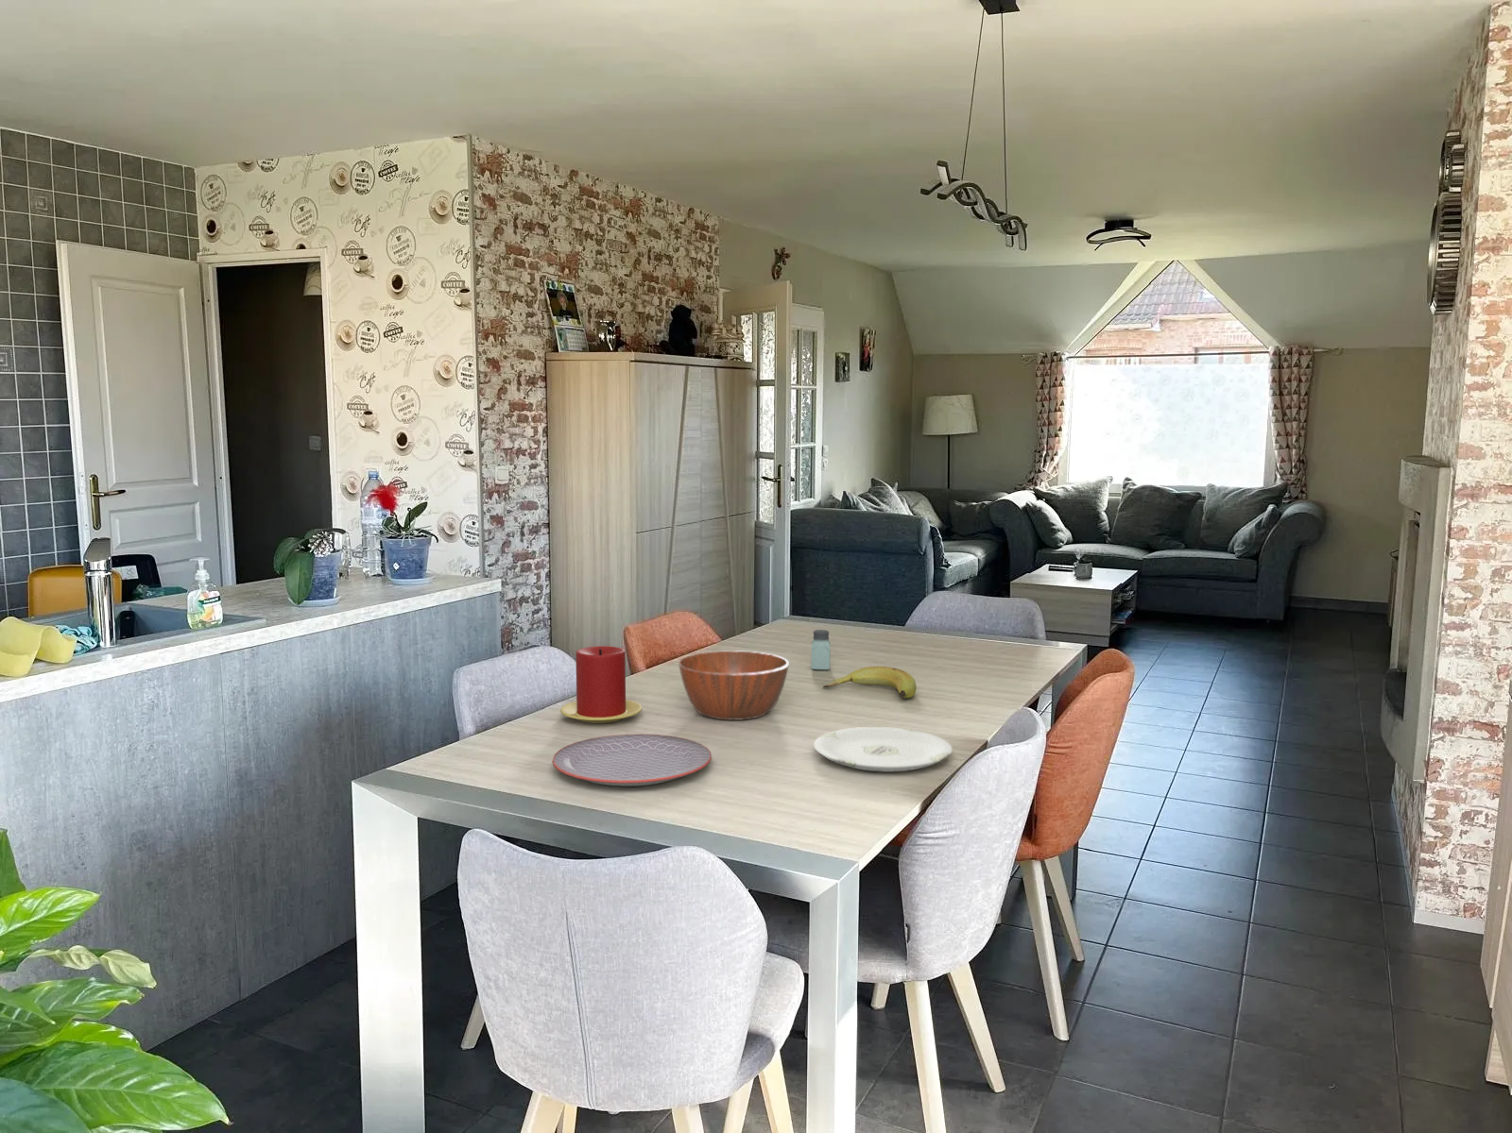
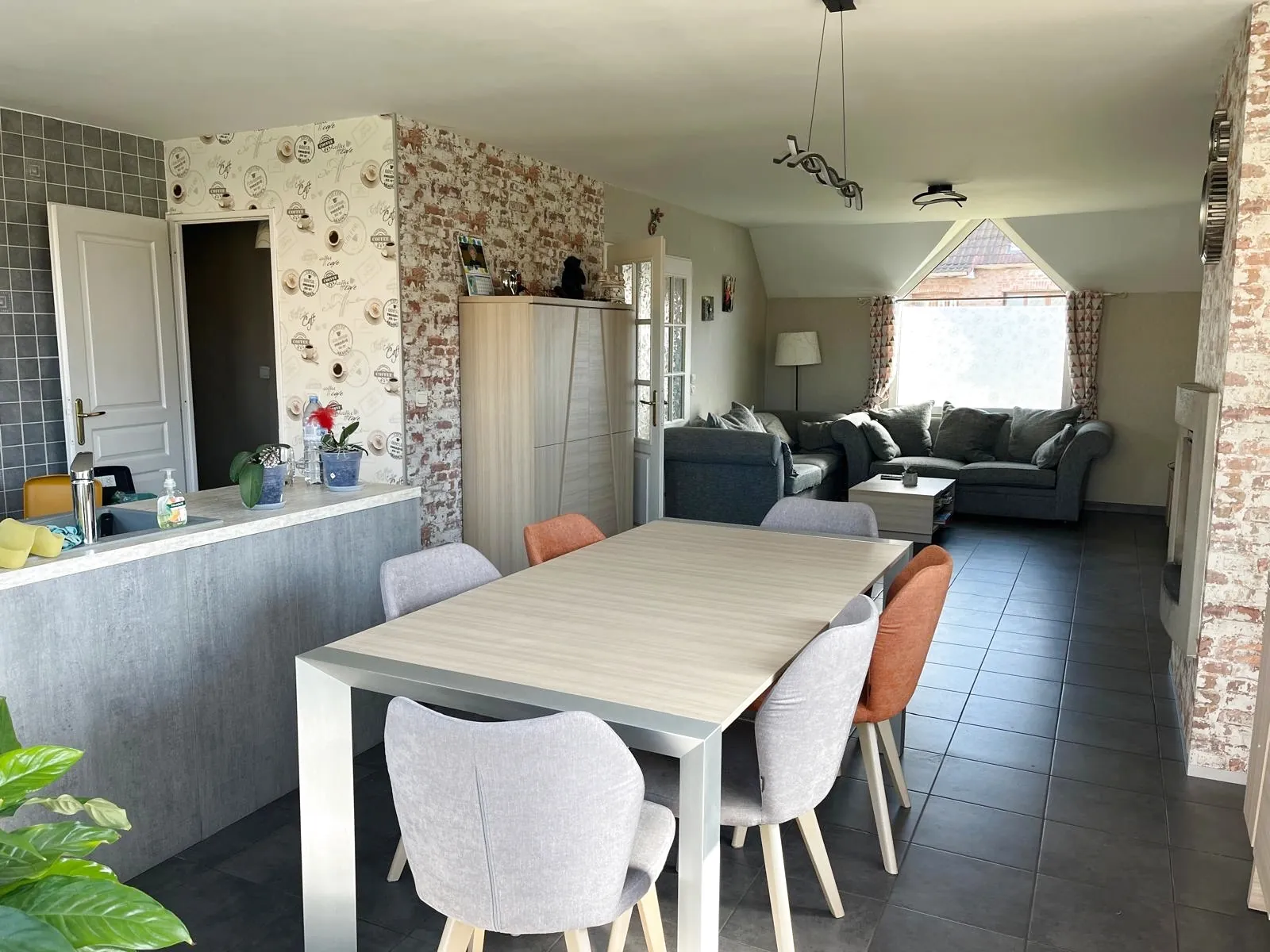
- saltshaker [811,628,831,671]
- plate [813,726,954,774]
- banana [823,665,917,700]
- candle [560,645,643,724]
- bowl [677,650,791,721]
- plate [551,733,712,787]
